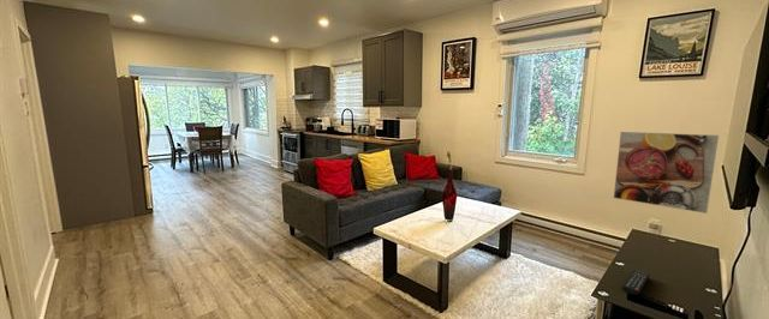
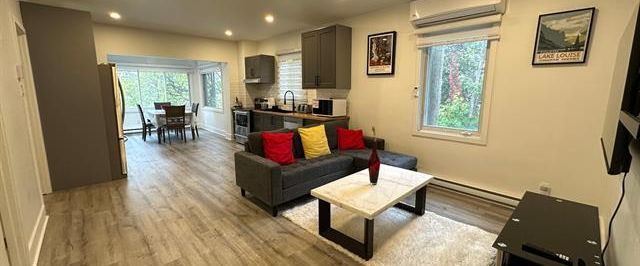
- remote control [621,269,651,296]
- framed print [613,131,720,215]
